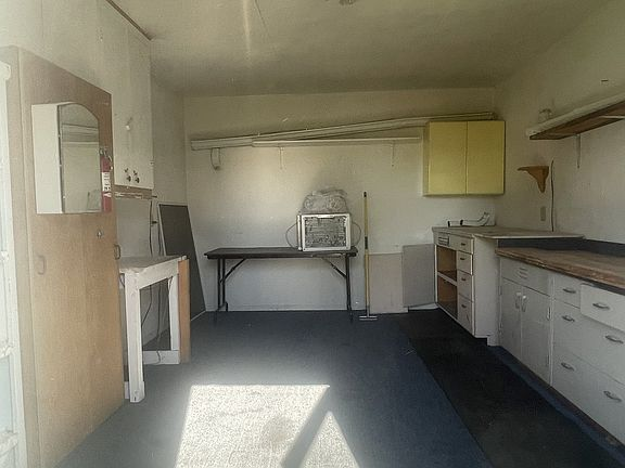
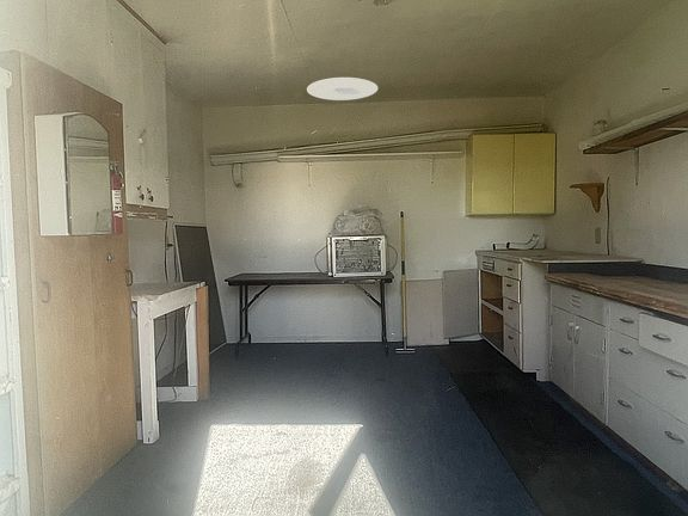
+ ceiling light [306,76,379,102]
